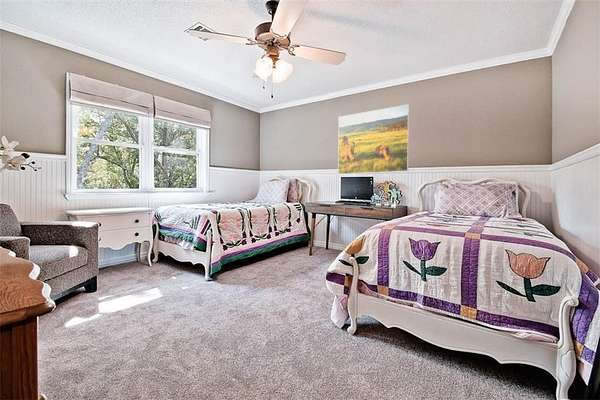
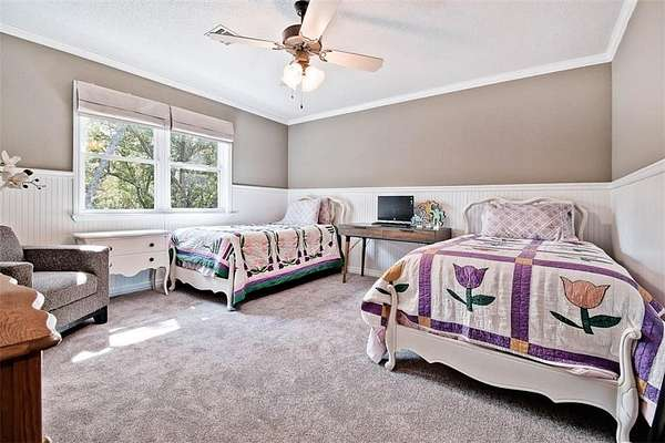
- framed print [337,104,410,175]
